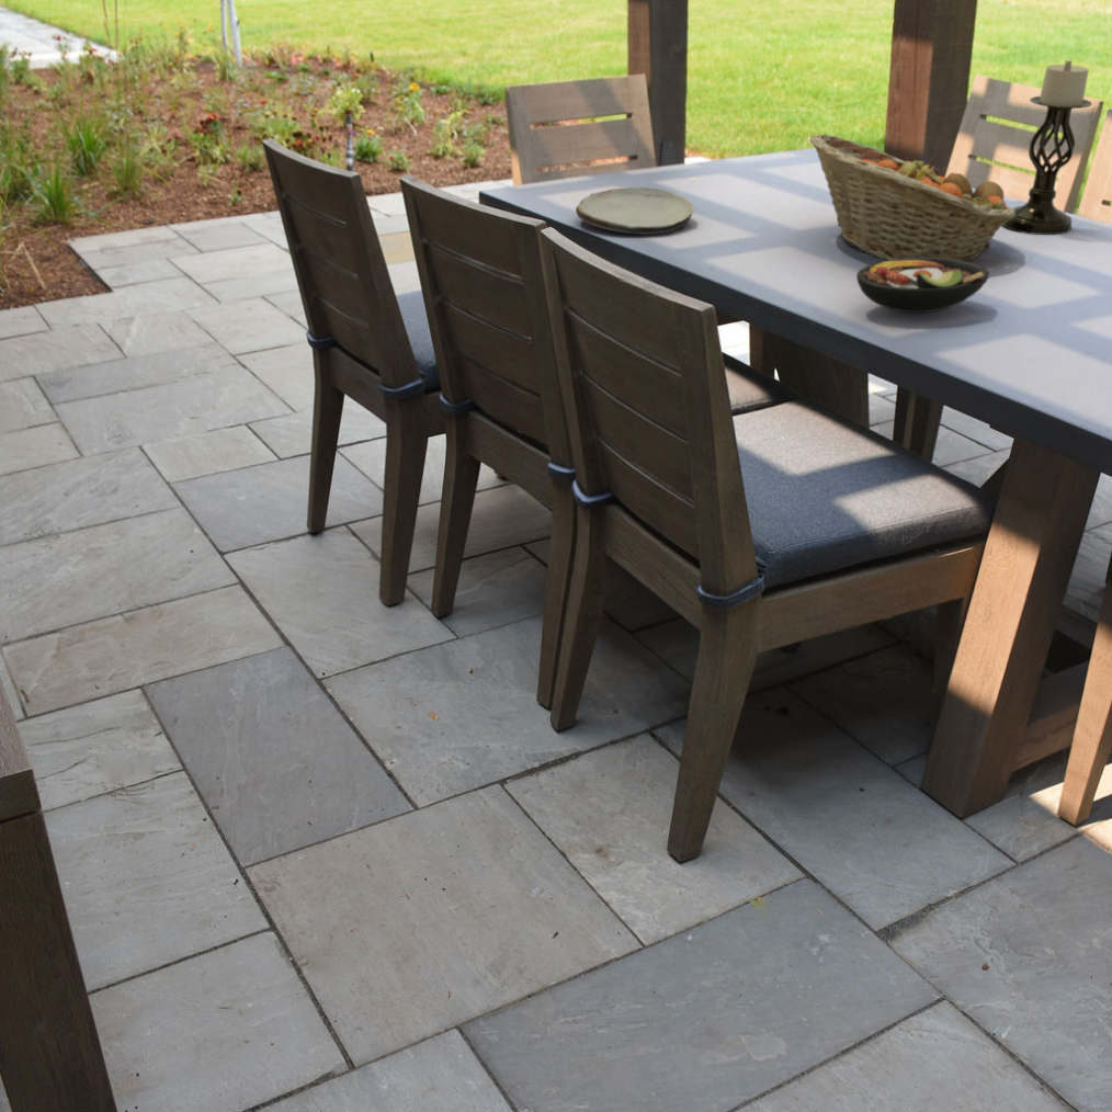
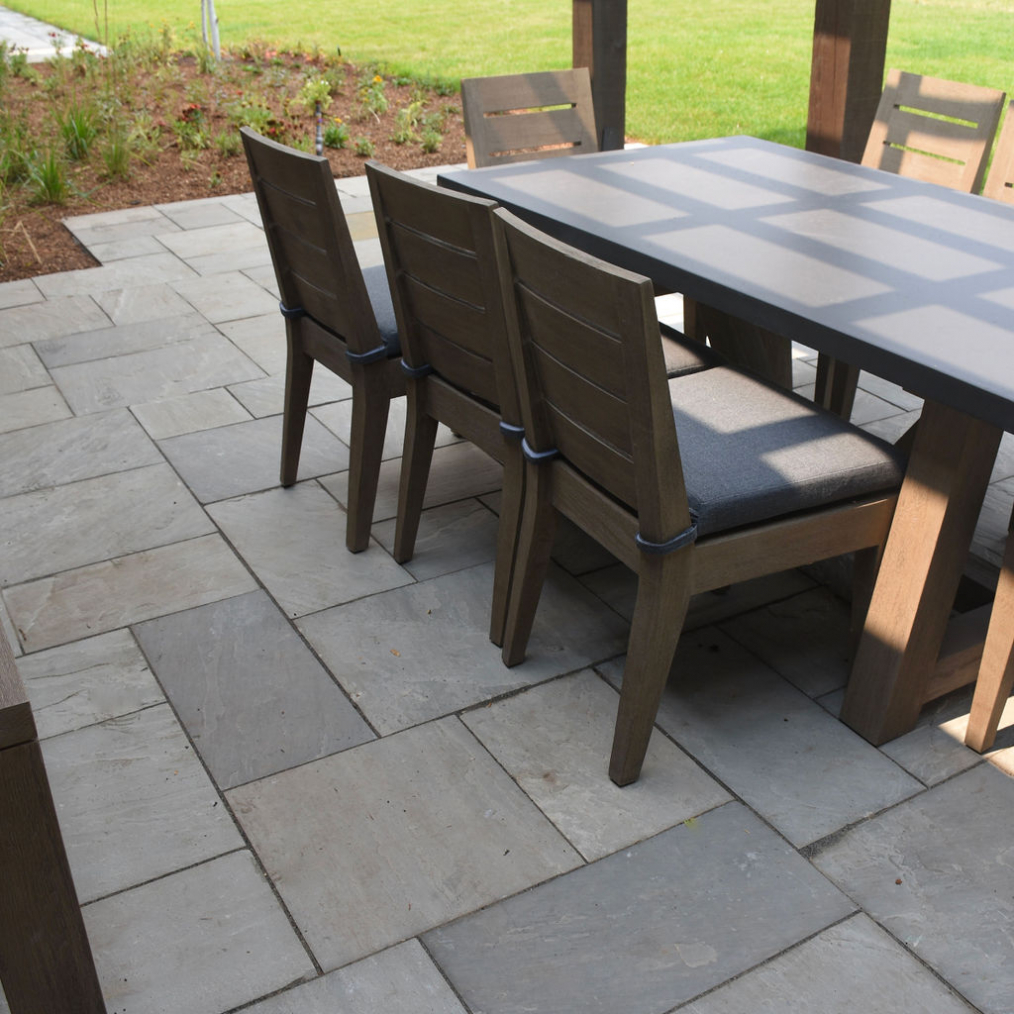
- candle holder [1002,59,1093,236]
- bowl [855,258,990,314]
- plate [575,186,694,236]
- fruit basket [808,133,1017,261]
